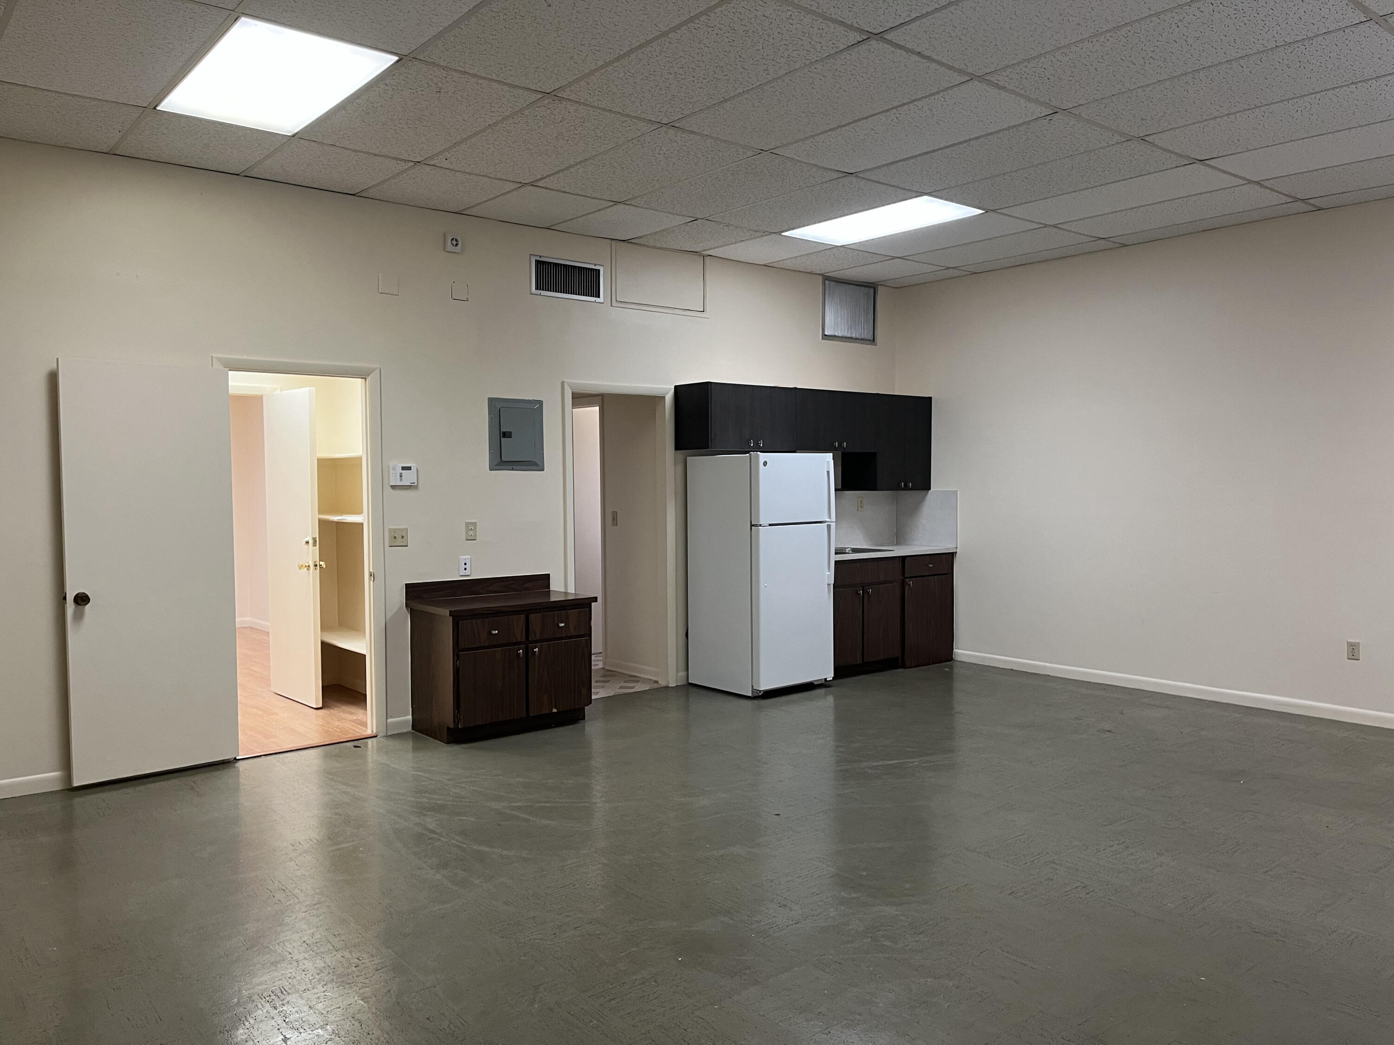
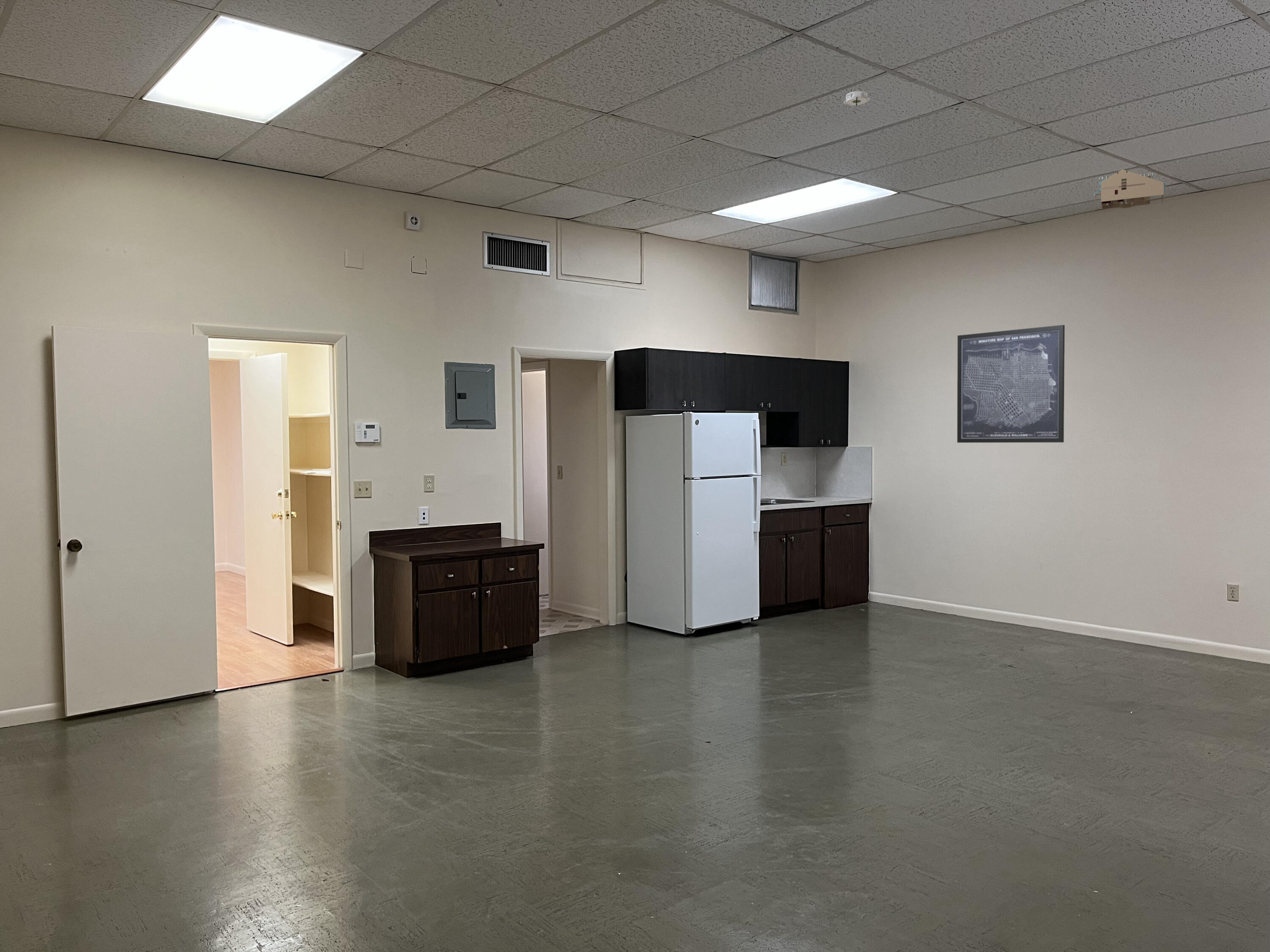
+ wall art [957,325,1065,443]
+ architectural model [1093,169,1166,210]
+ smoke detector [842,91,870,108]
